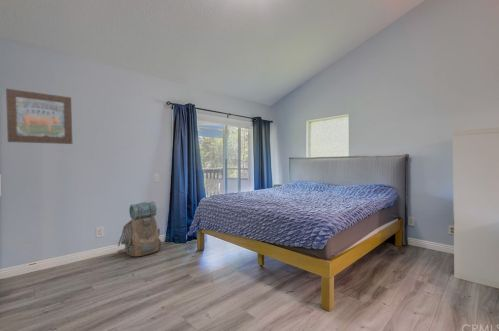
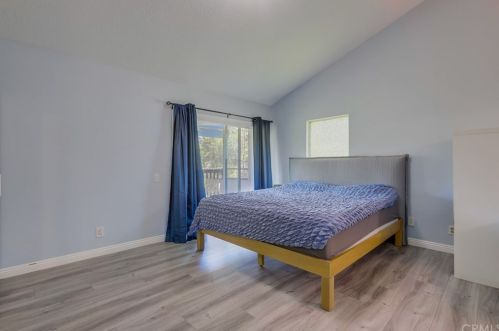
- wall art [5,88,73,145]
- backpack [116,200,162,257]
